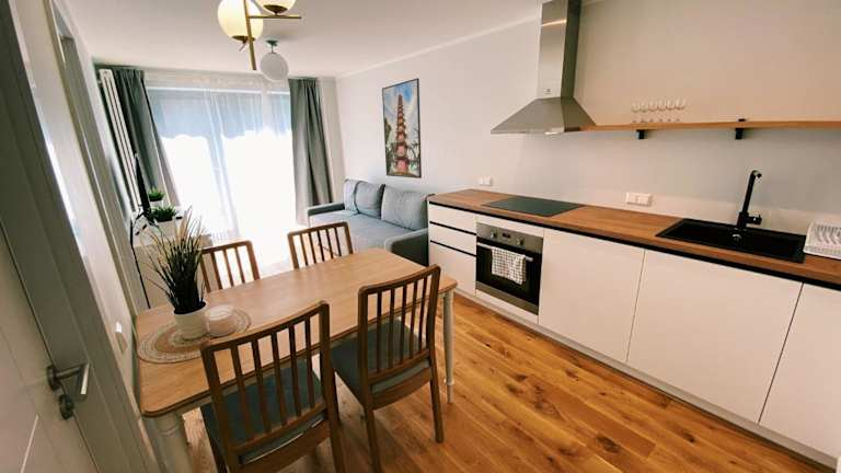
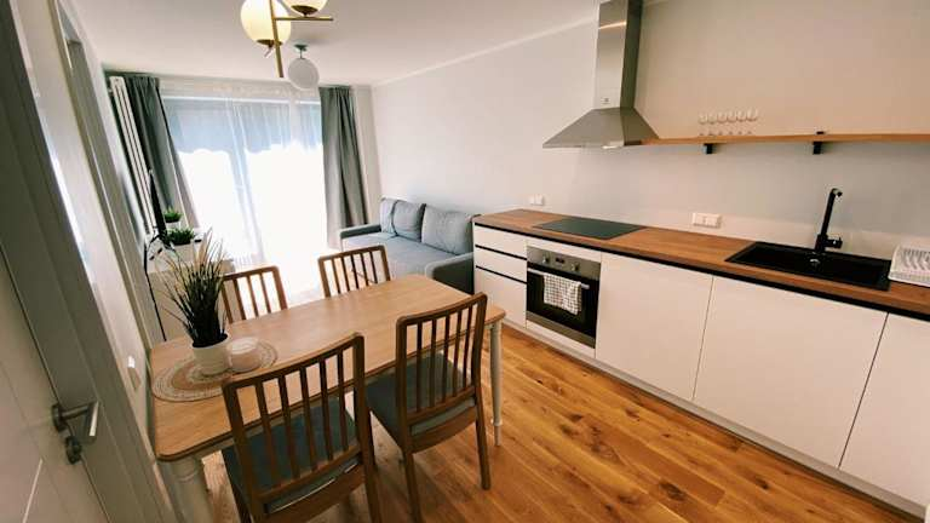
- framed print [381,77,423,180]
